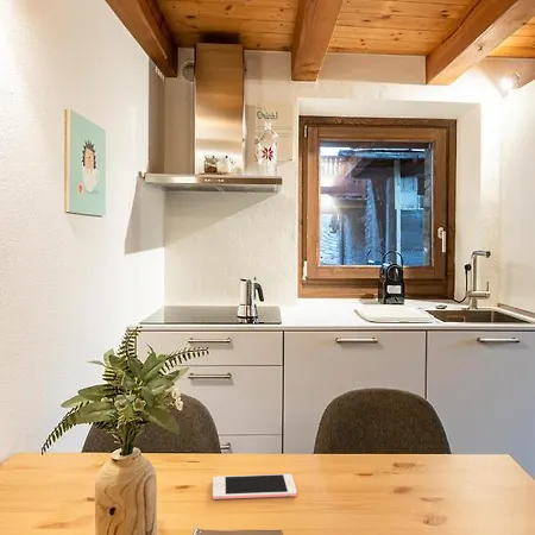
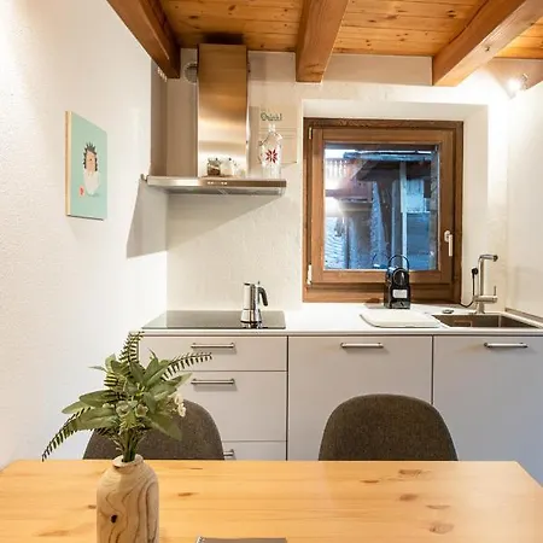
- cell phone [212,473,298,501]
